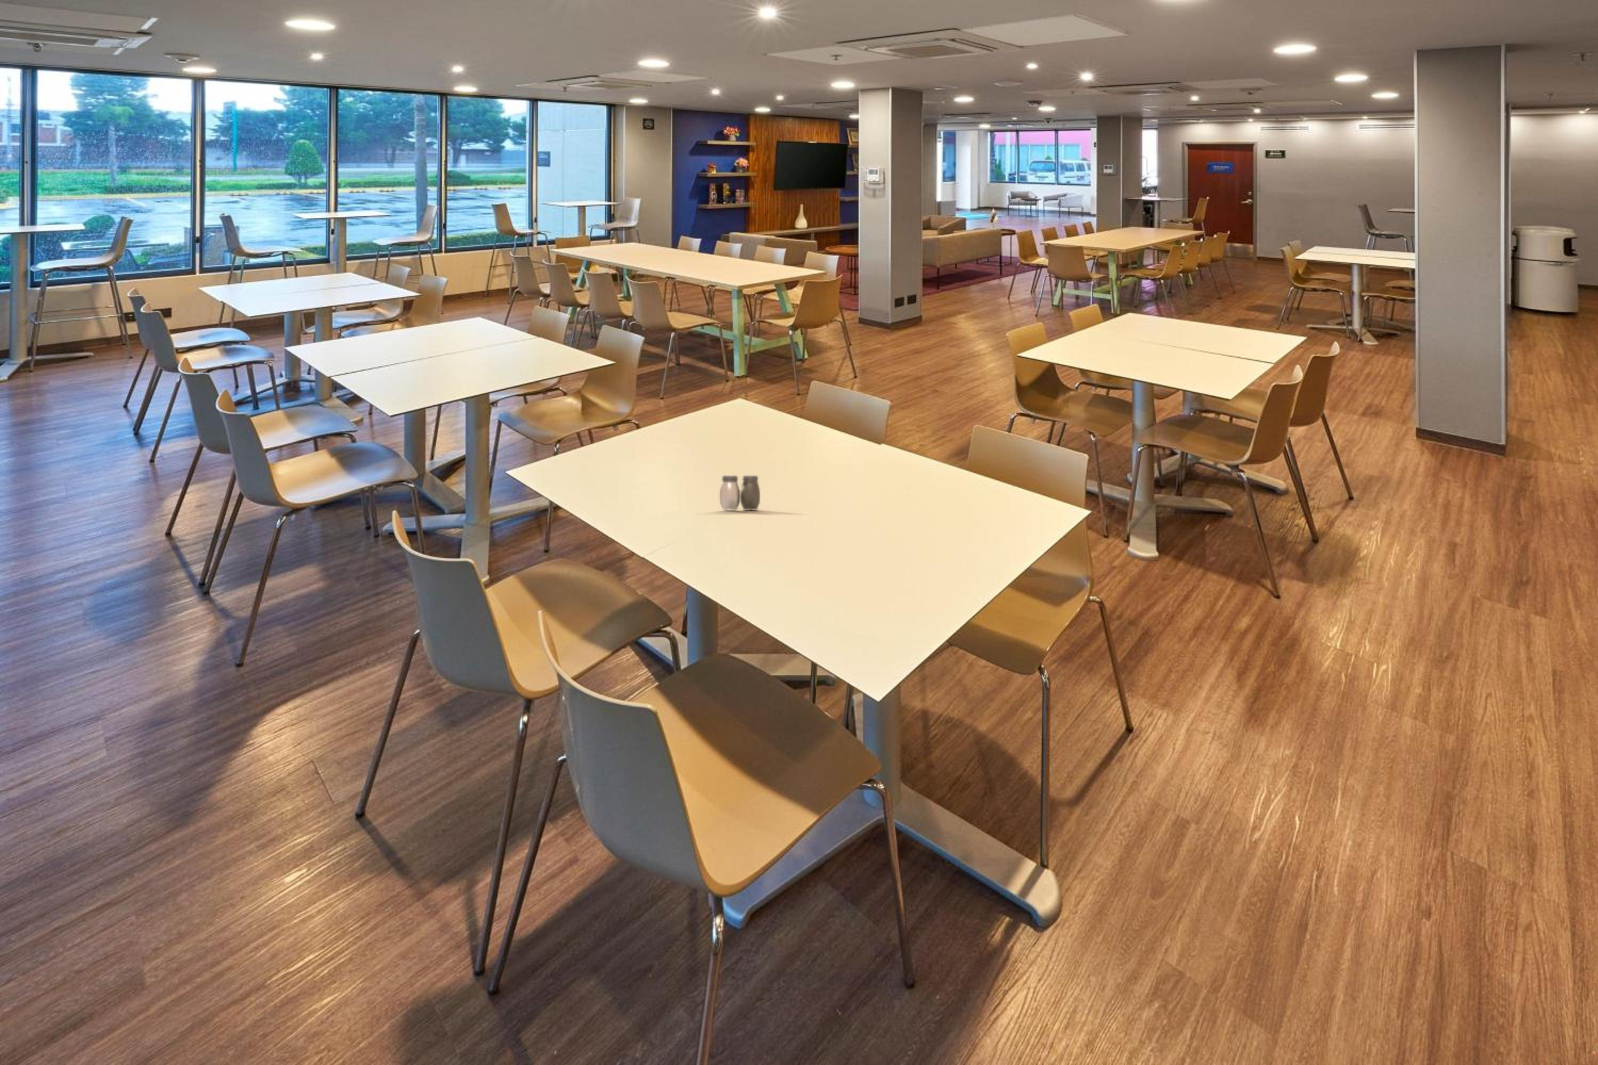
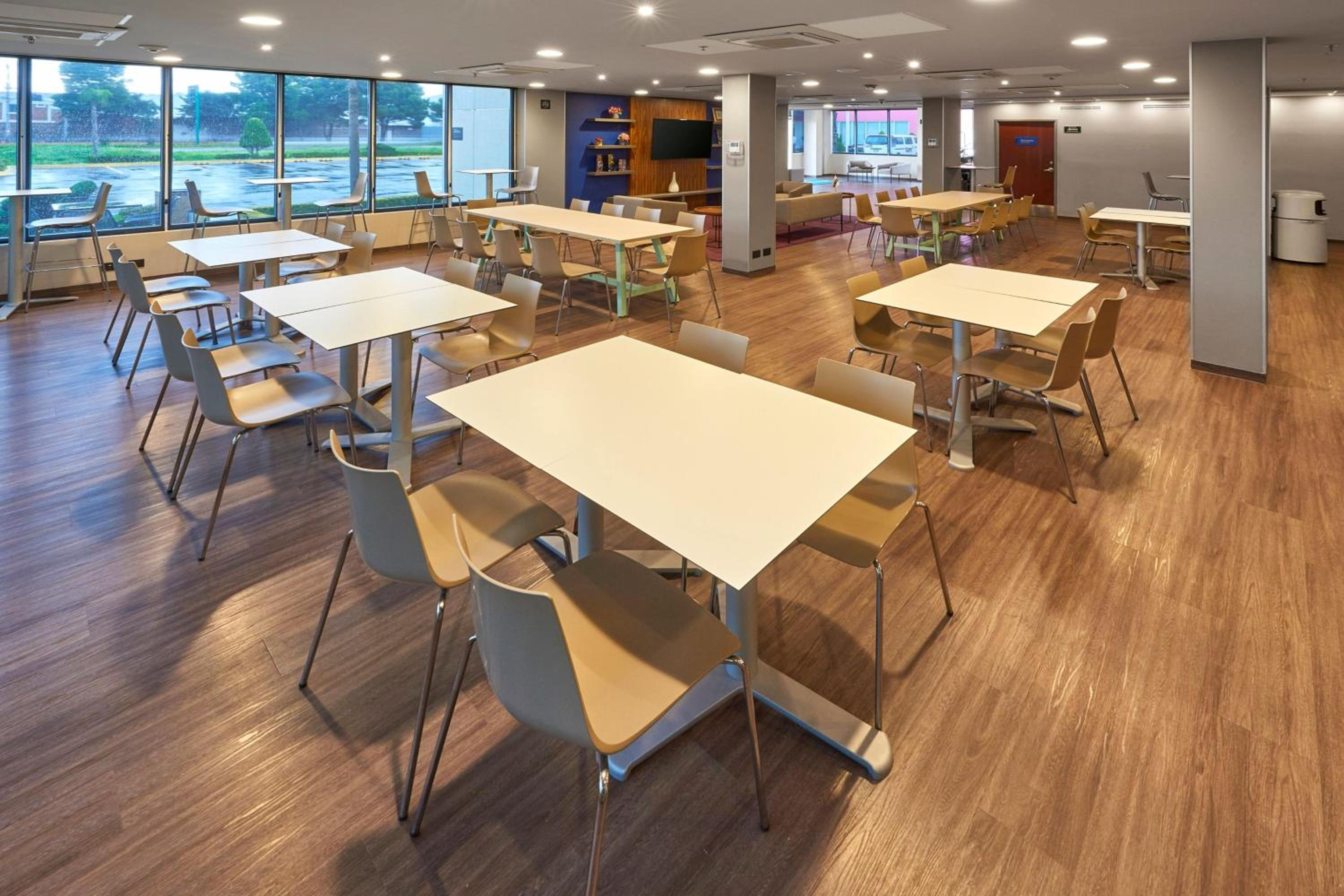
- salt and pepper shaker [719,474,761,511]
